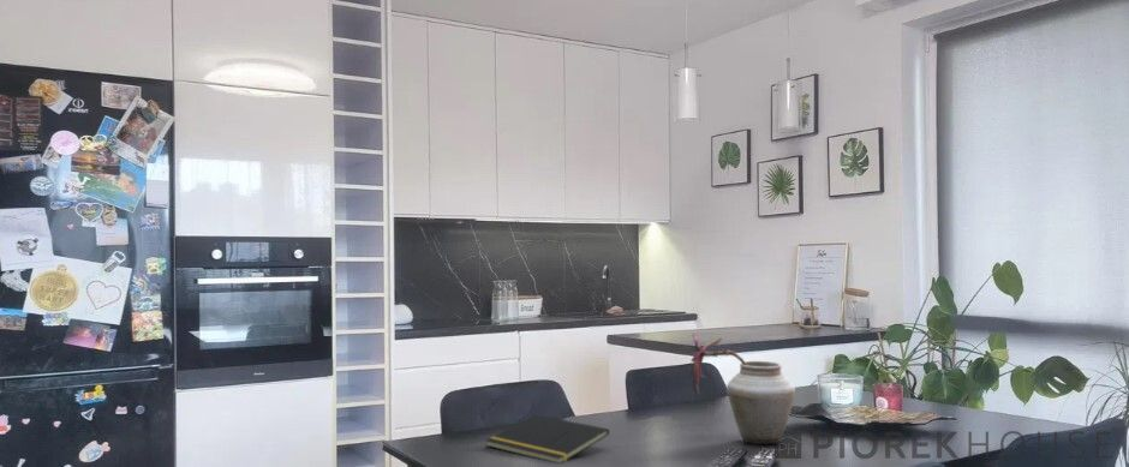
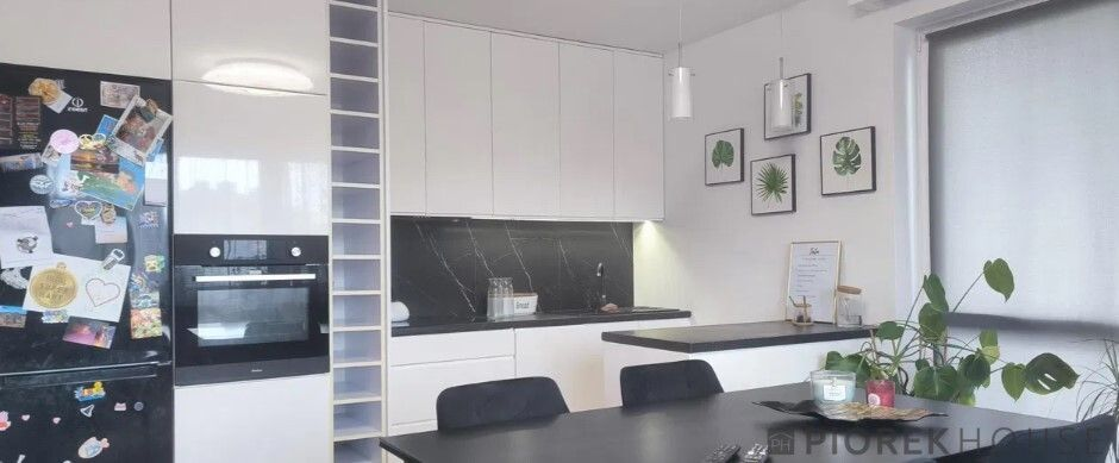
- notepad [484,413,610,465]
- vase [689,333,796,445]
